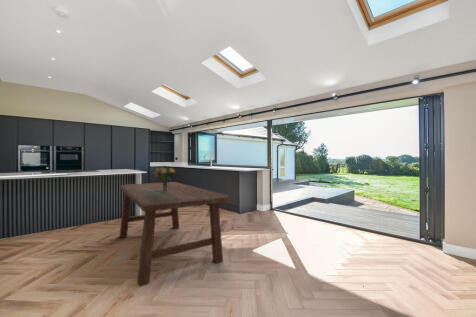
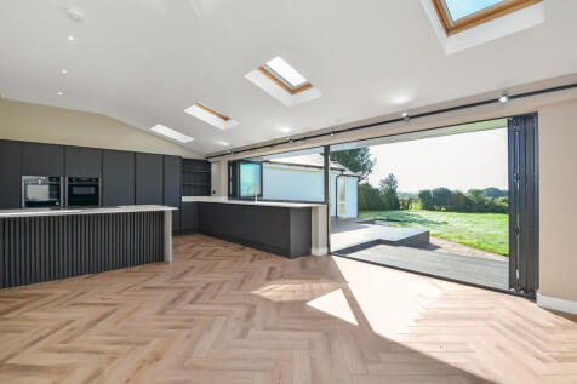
- bouquet [152,166,177,191]
- dining table [118,181,229,287]
